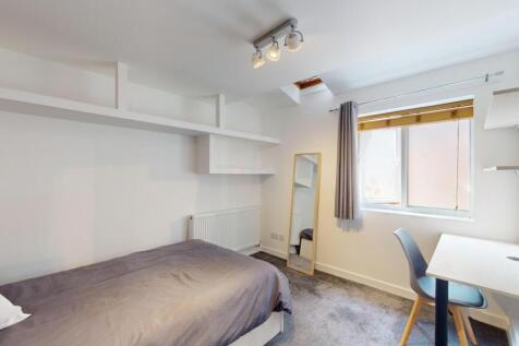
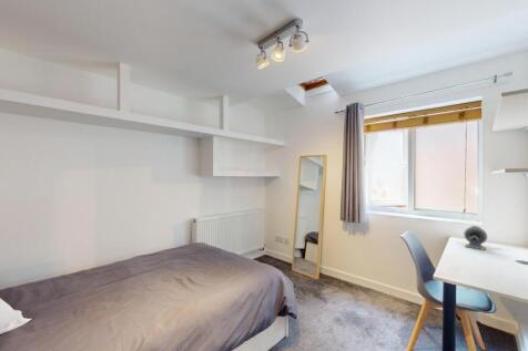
+ alarm clock [463,225,488,251]
